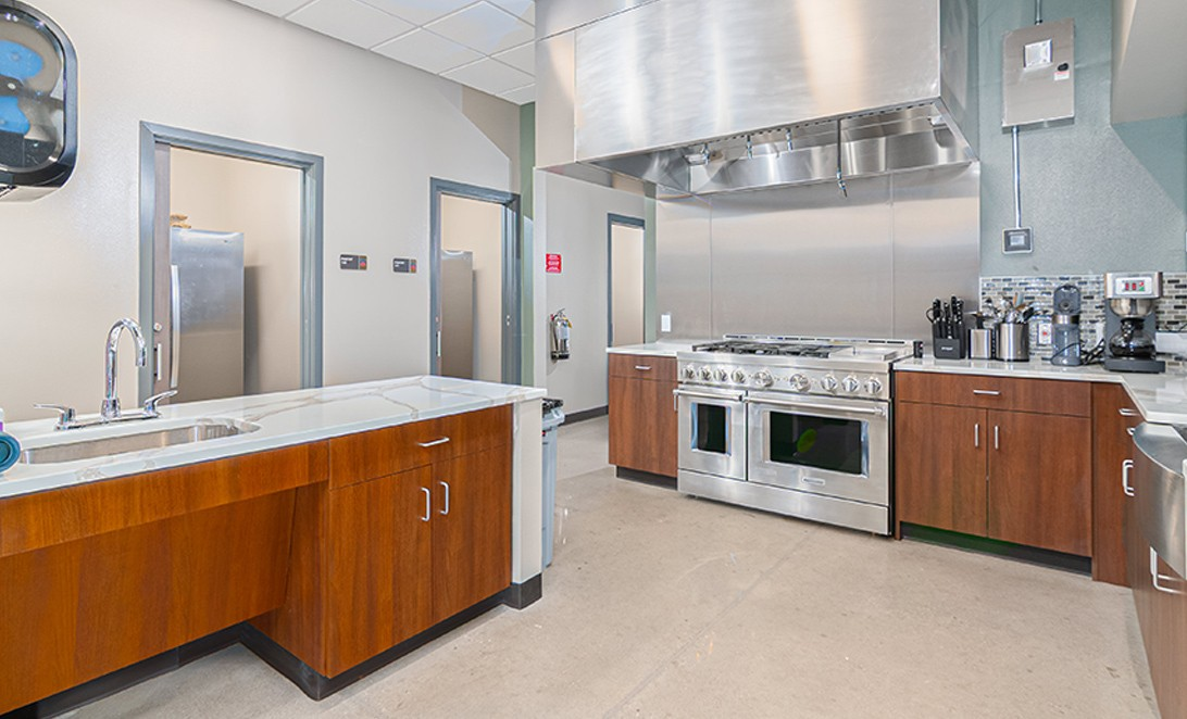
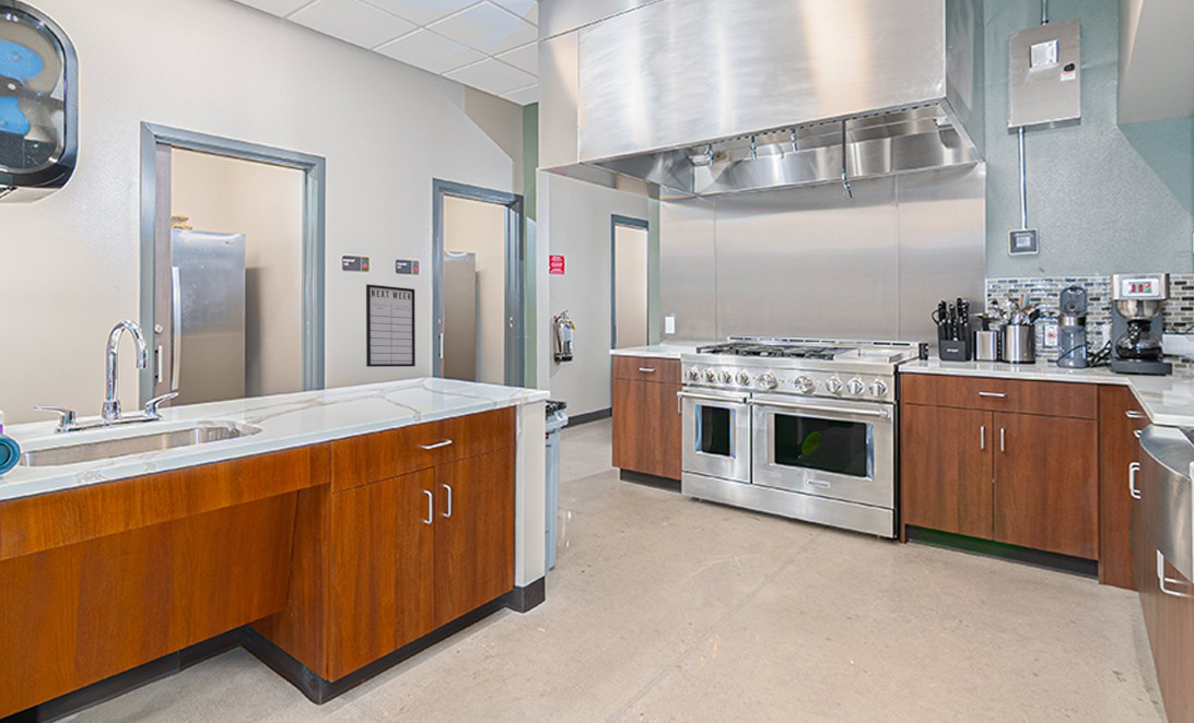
+ writing board [365,283,417,368]
